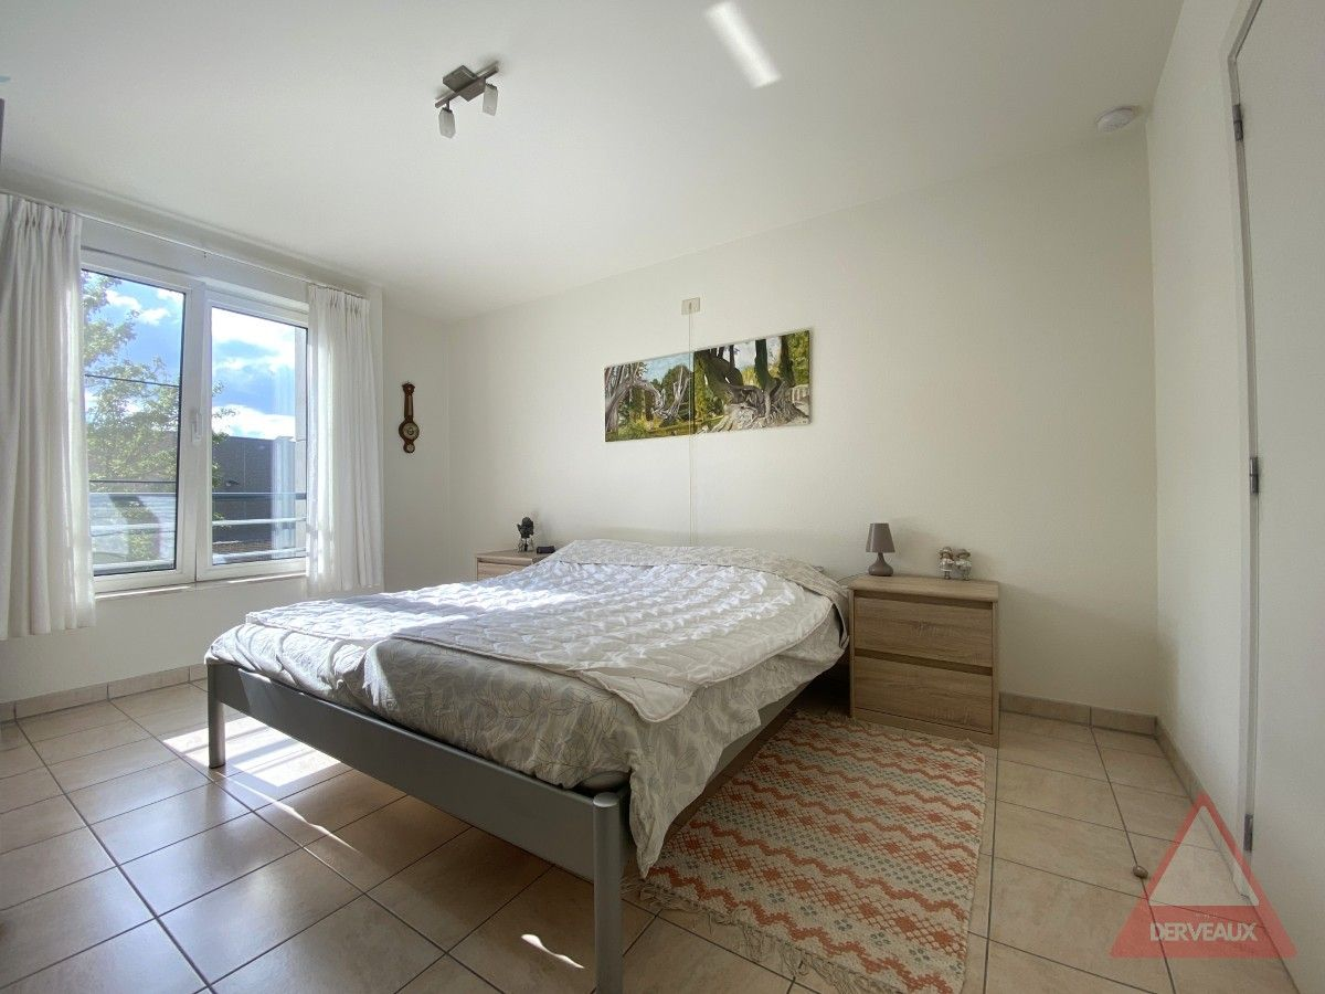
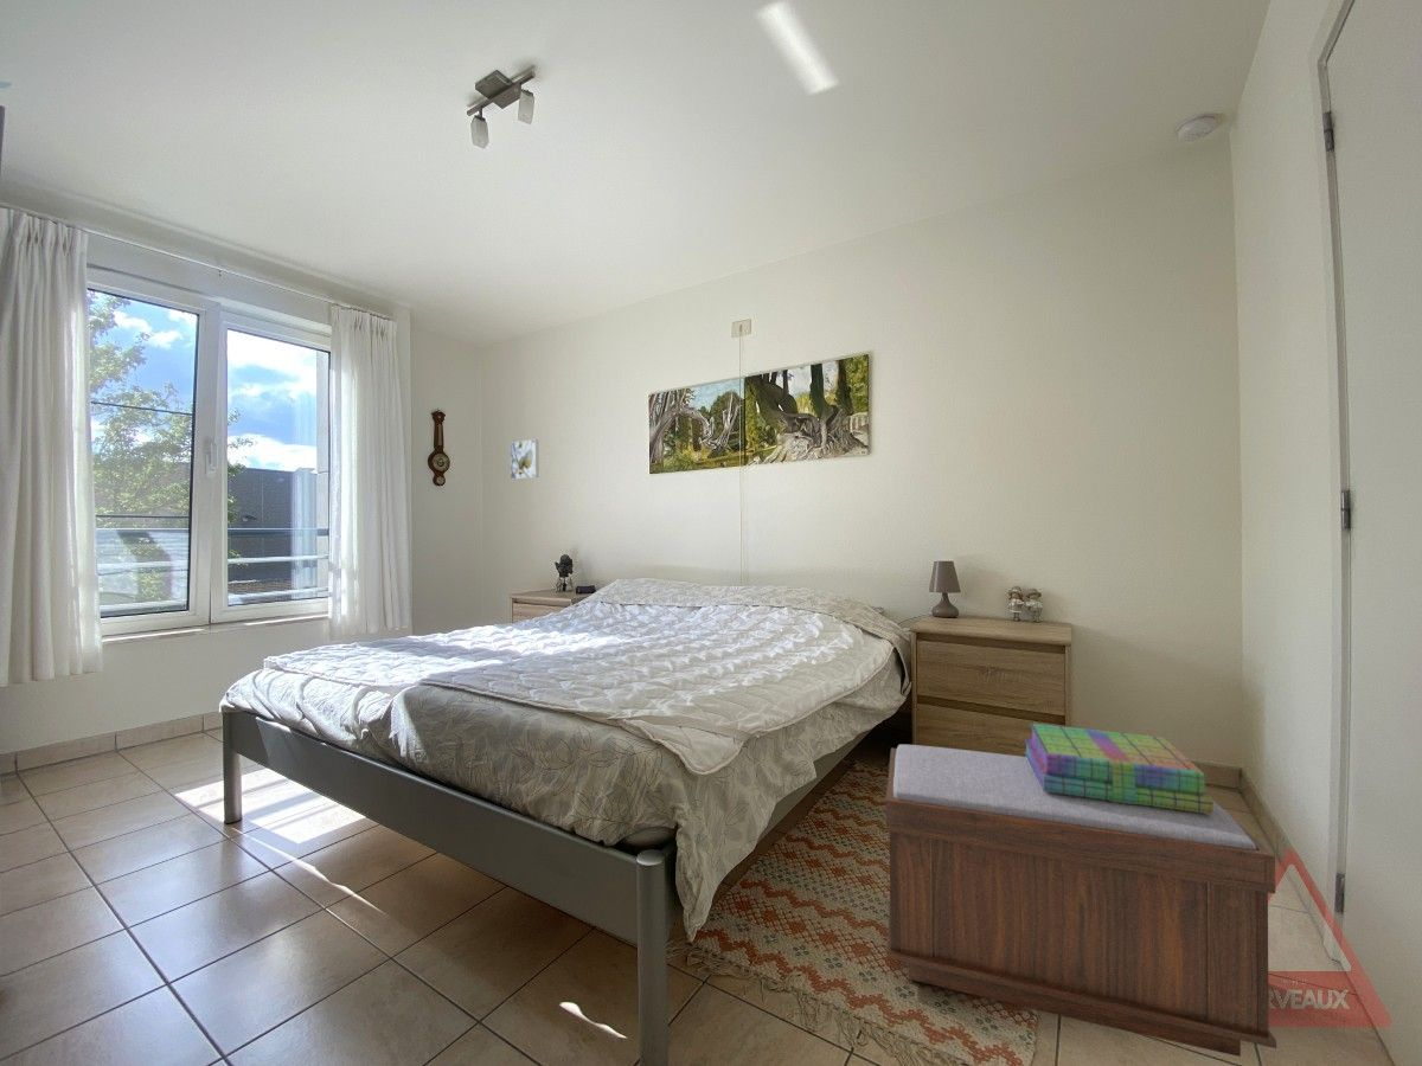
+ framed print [510,438,539,481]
+ stack of books [1024,723,1215,814]
+ bench [885,744,1277,1058]
